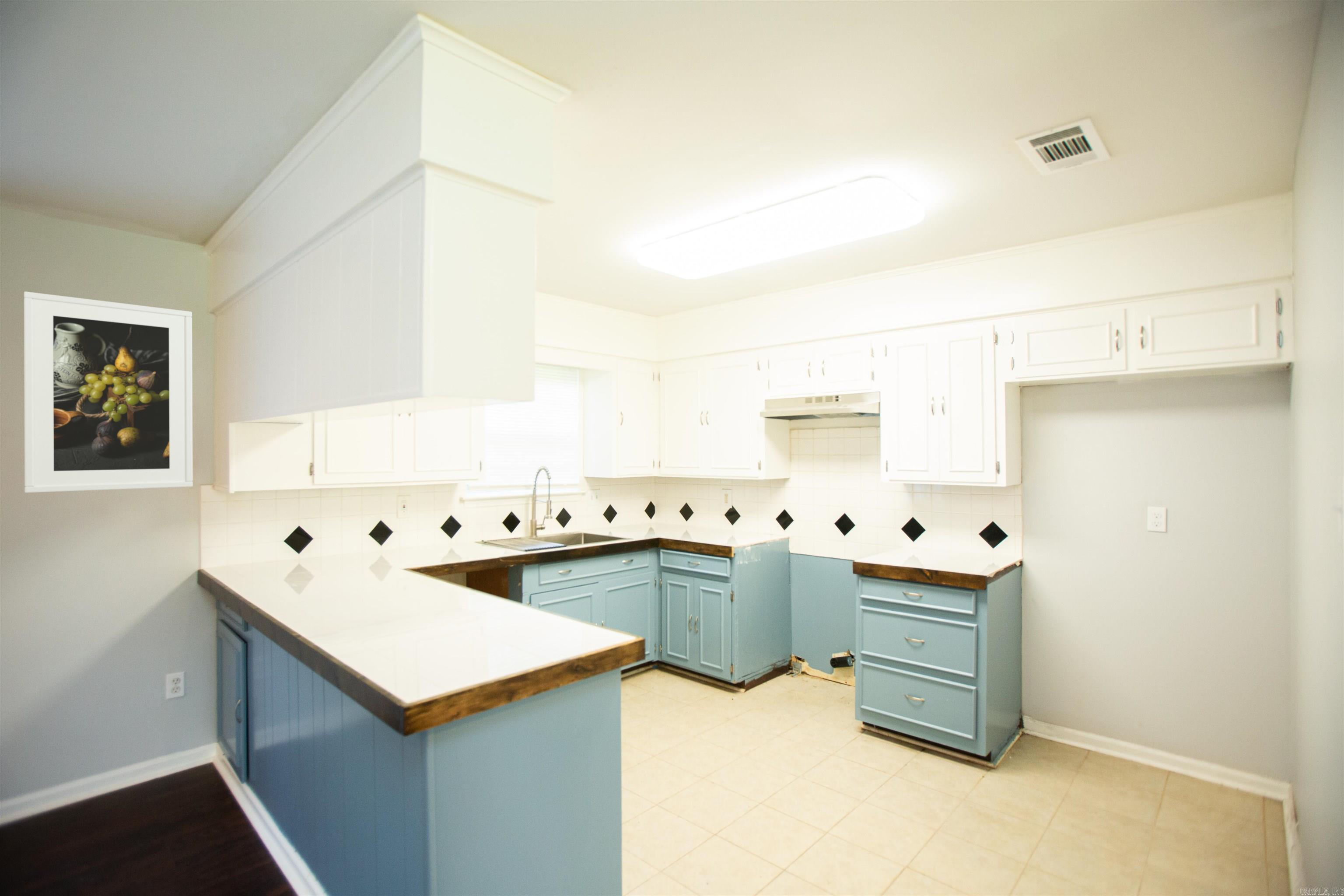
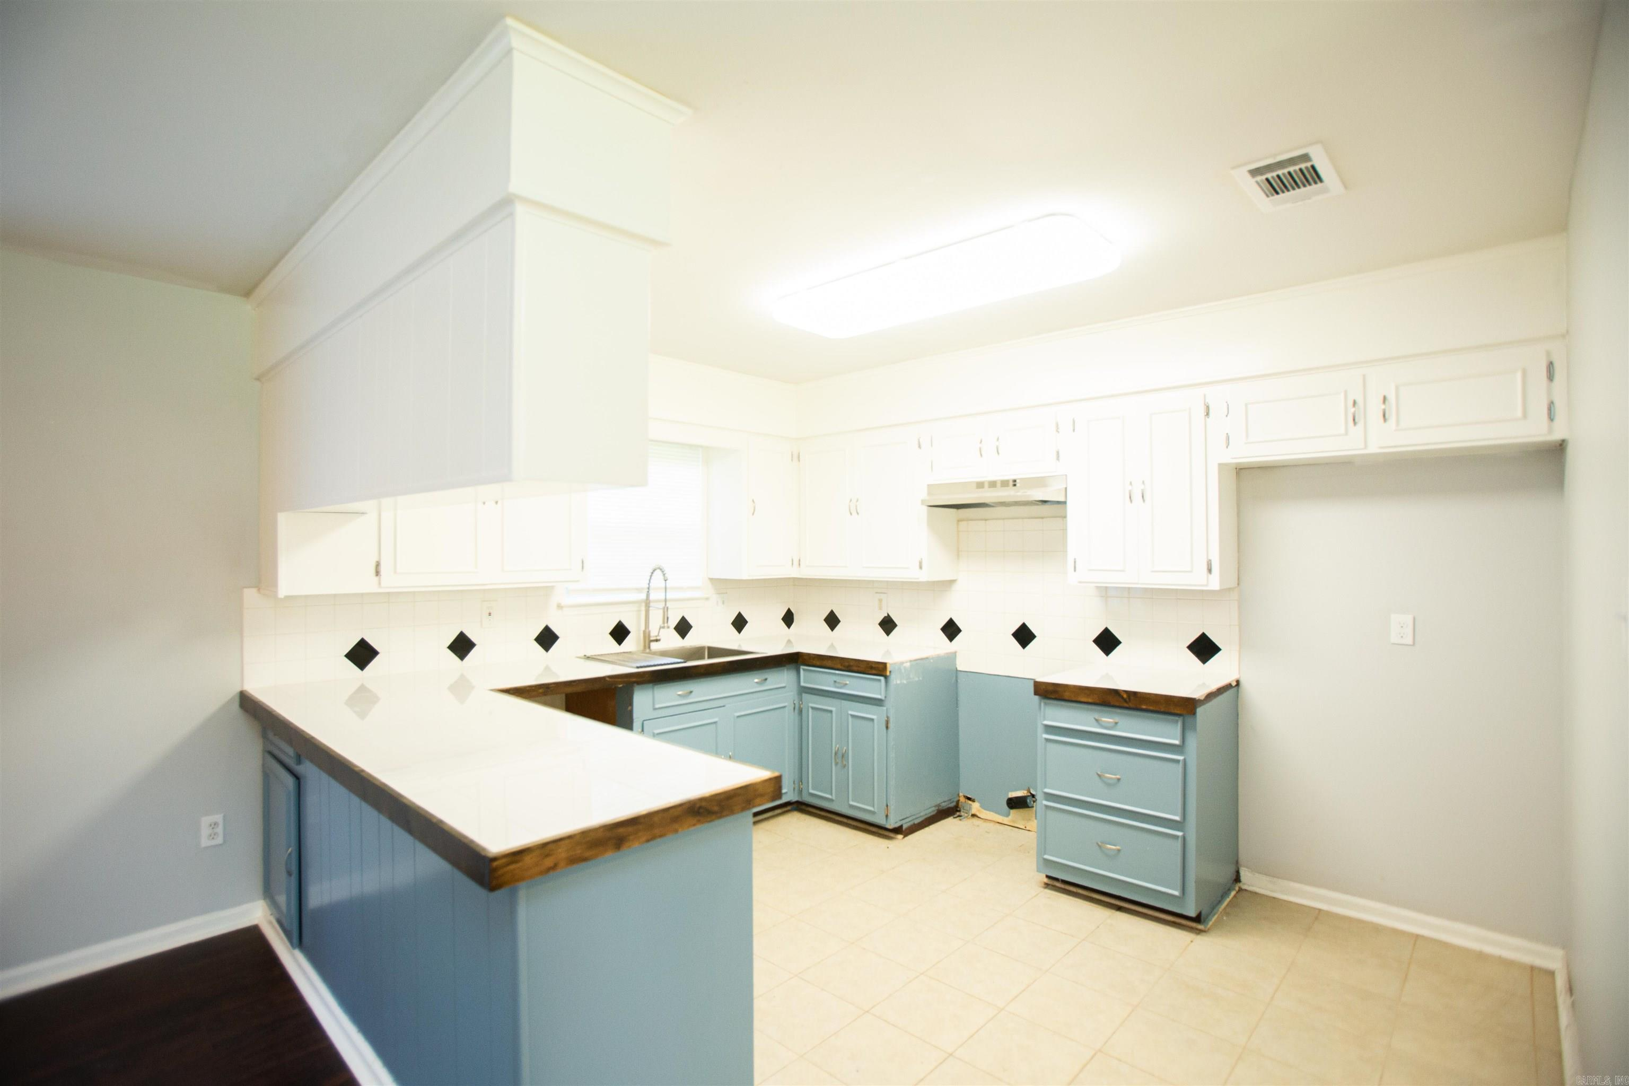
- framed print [24,291,193,493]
